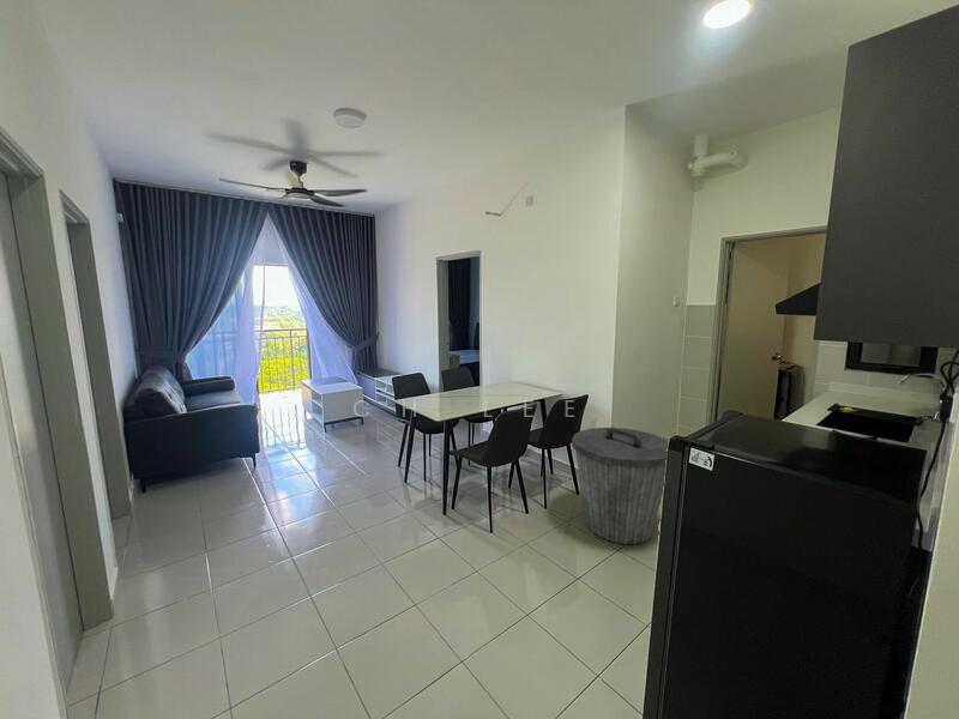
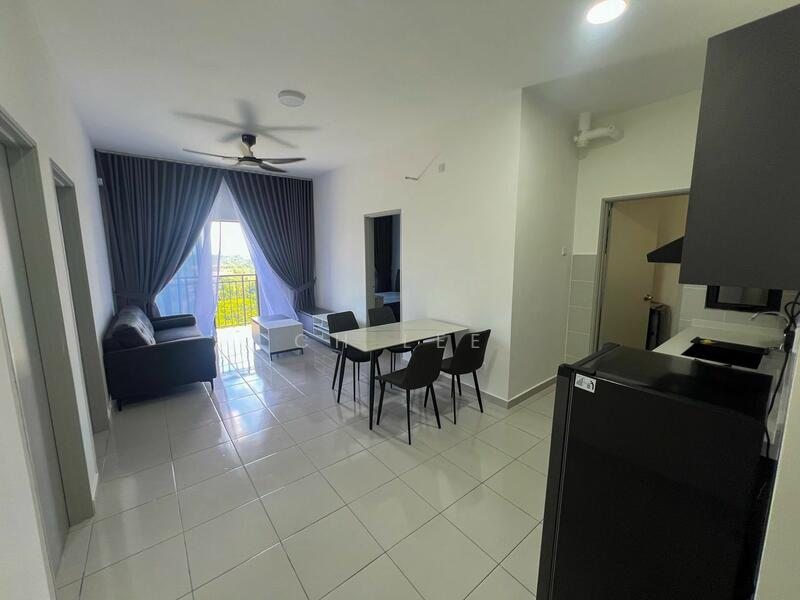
- trash can [571,425,669,545]
